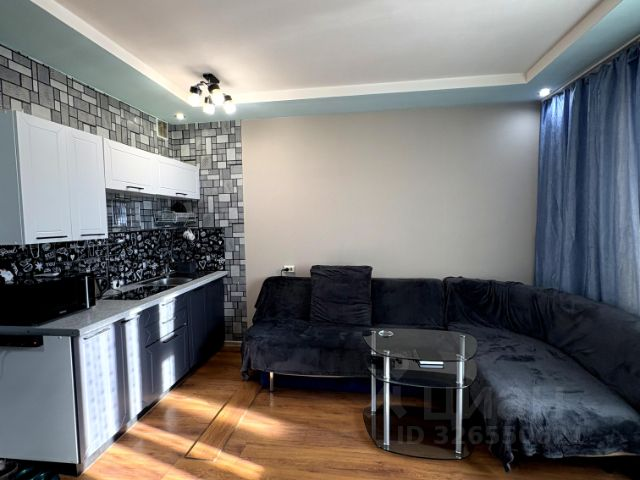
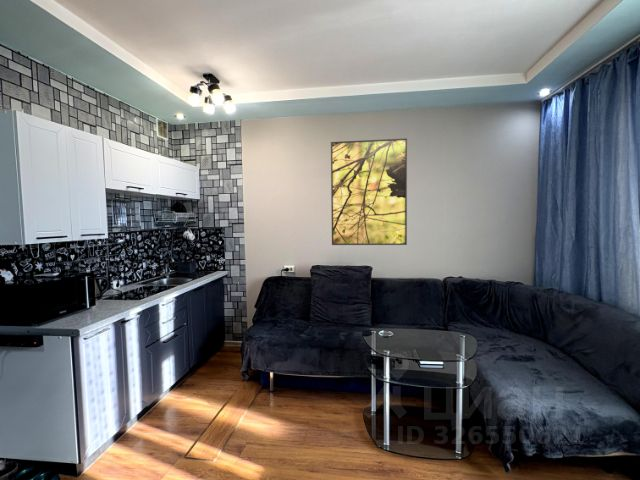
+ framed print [330,137,408,246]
